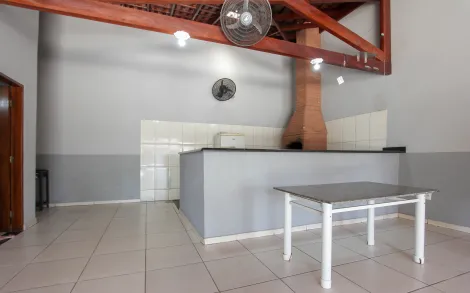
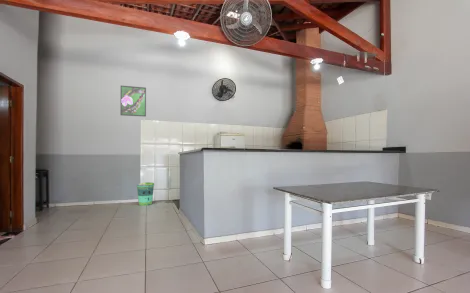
+ trash can [136,181,155,207]
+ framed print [120,85,147,117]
